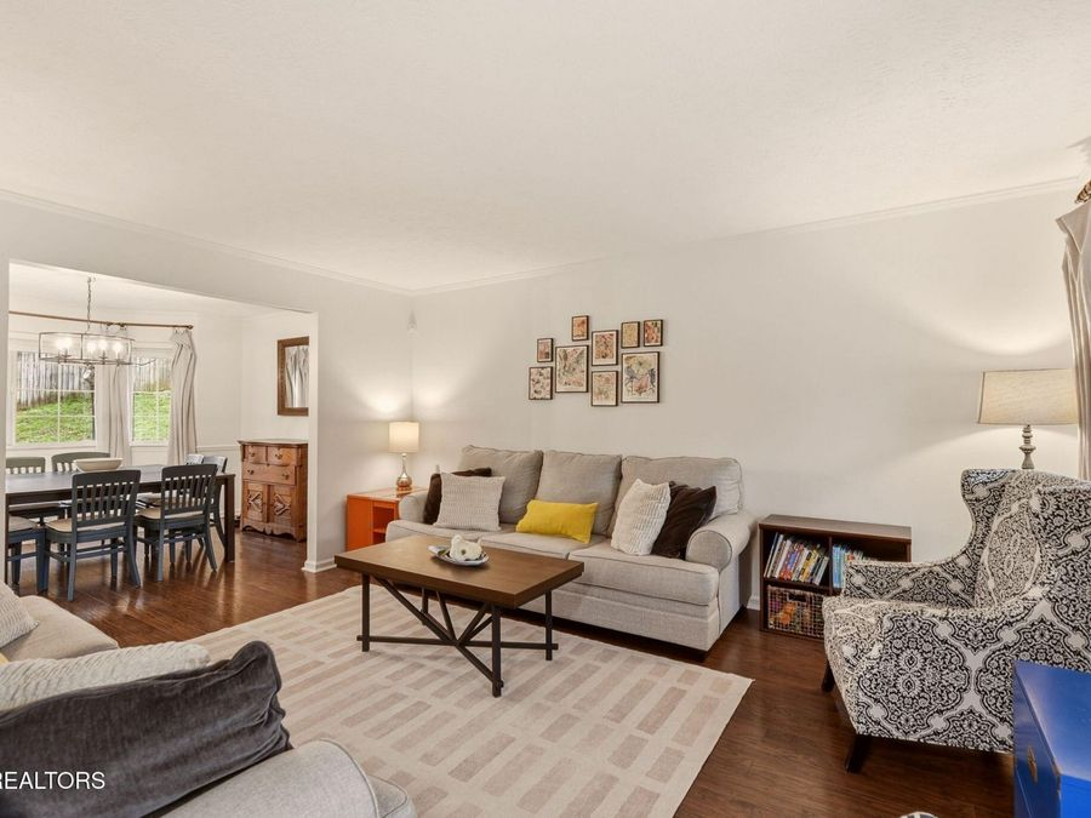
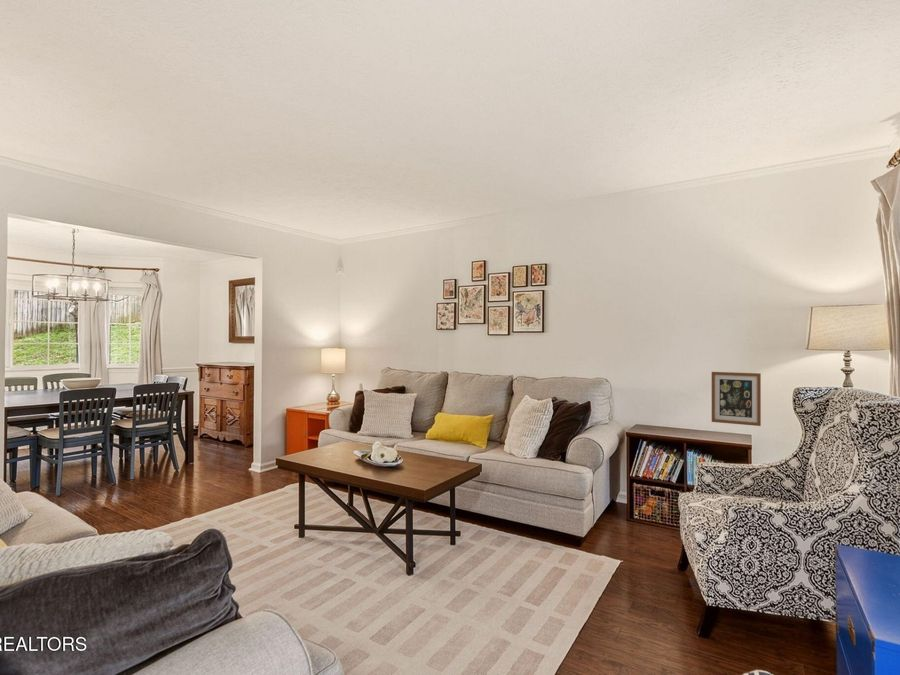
+ wall art [711,371,762,427]
